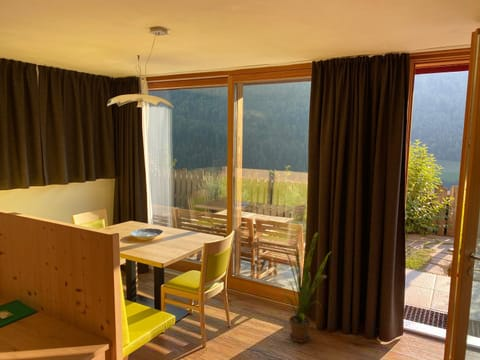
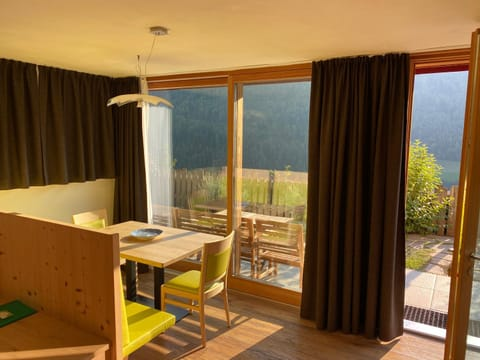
- house plant [278,231,333,343]
